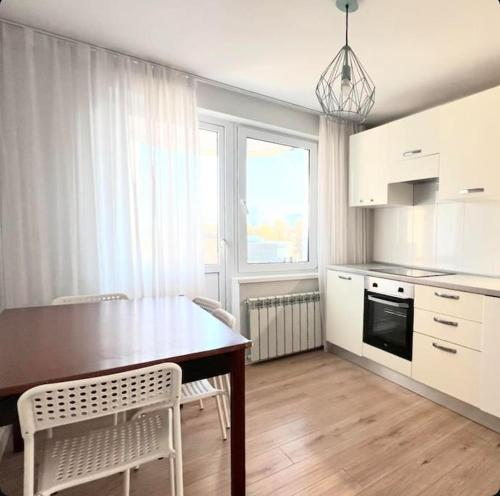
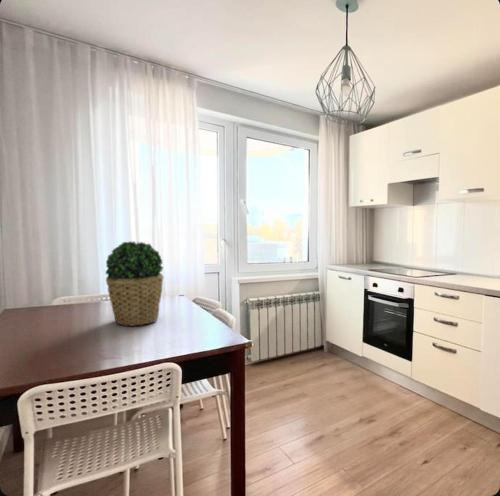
+ potted plant [104,241,165,327]
